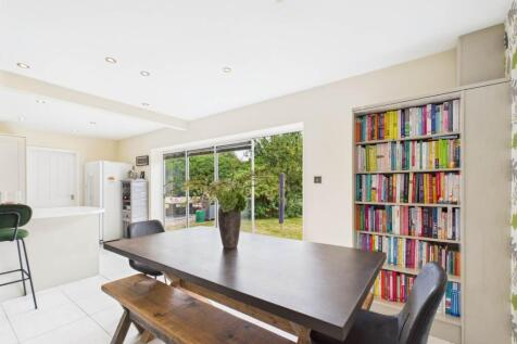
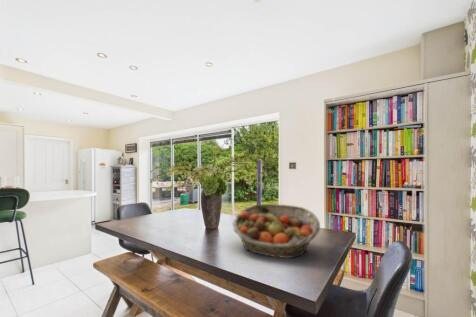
+ fruit basket [232,203,321,259]
